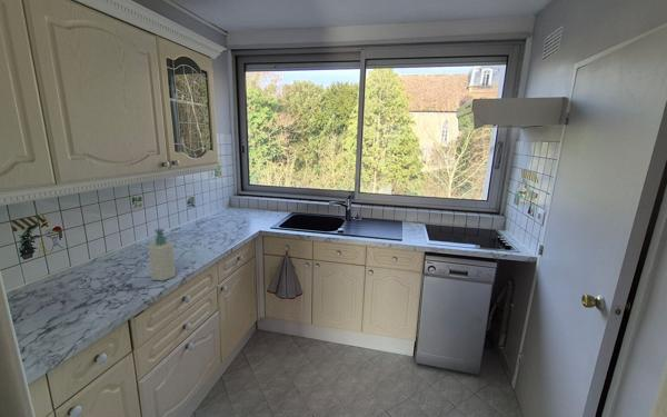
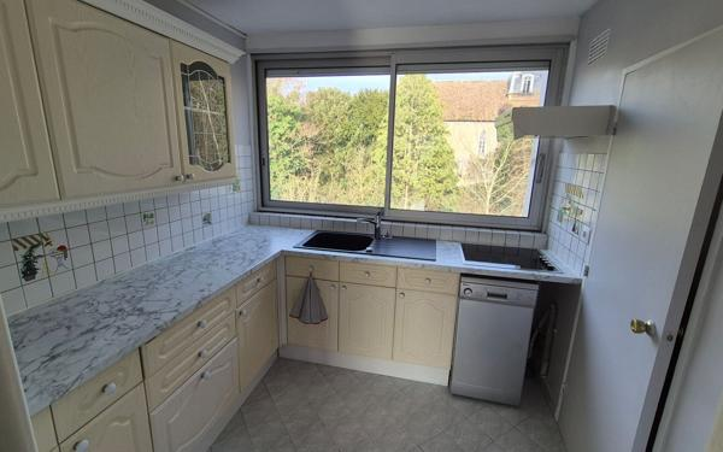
- soap bottle [148,228,177,281]
